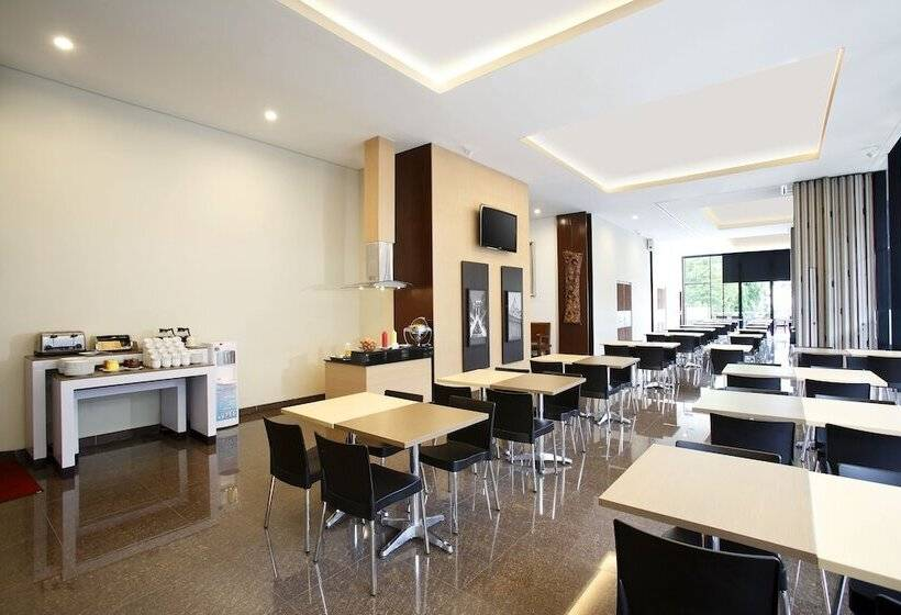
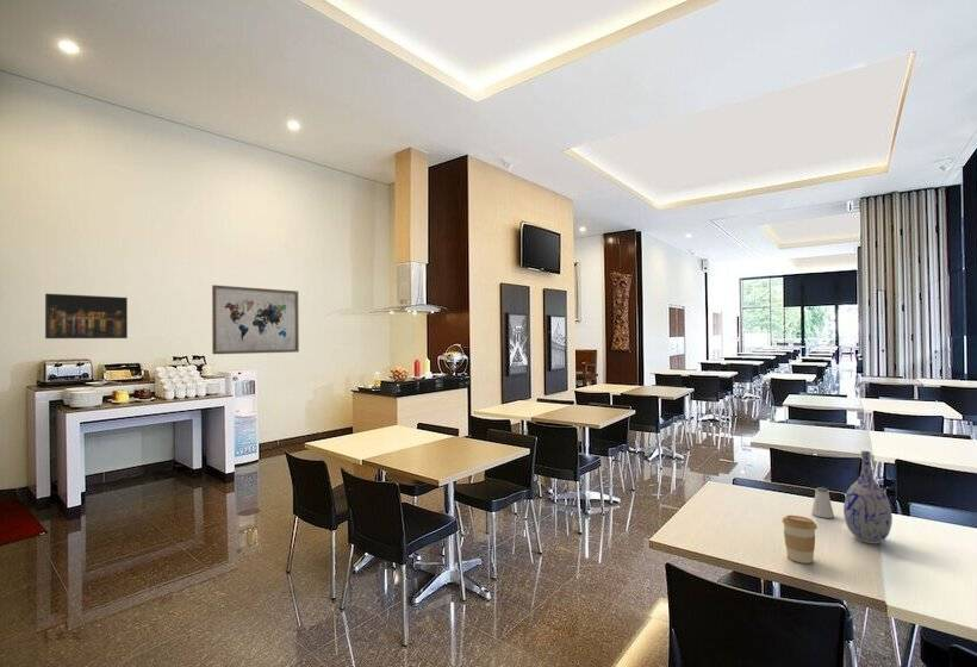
+ vase [842,450,894,544]
+ wall art [211,283,300,355]
+ coffee cup [780,515,819,565]
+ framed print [44,293,129,339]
+ saltshaker [810,486,835,519]
